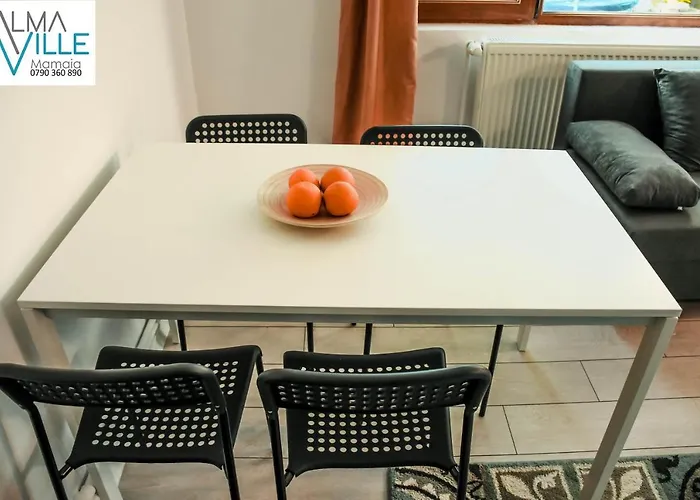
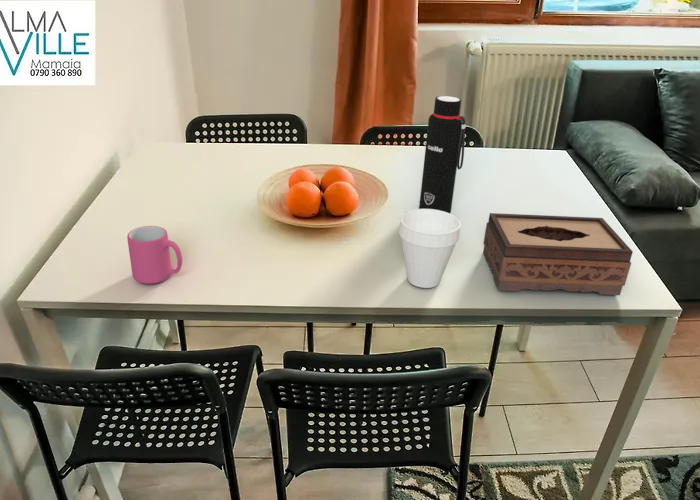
+ mug [126,225,183,285]
+ tissue box [482,212,634,296]
+ water bottle [418,95,467,214]
+ cup [398,208,462,289]
